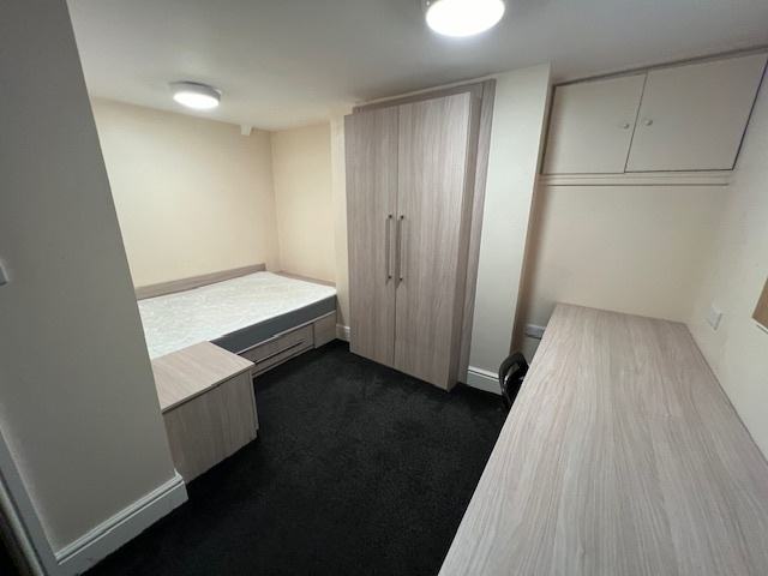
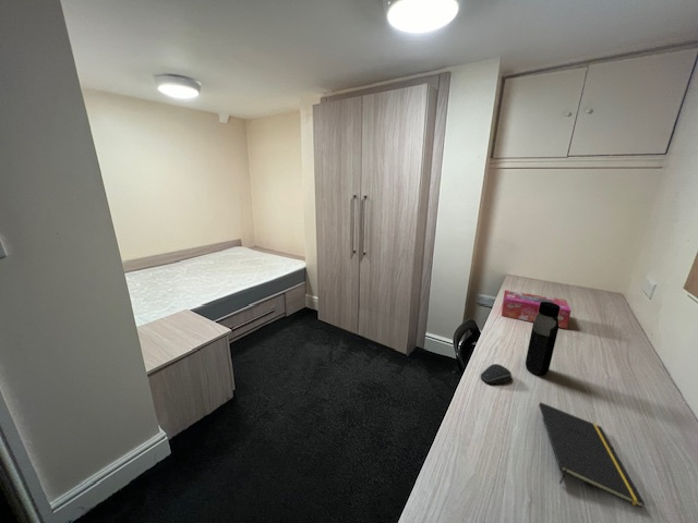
+ tissue box [501,289,573,330]
+ computer mouse [480,363,513,385]
+ water bottle [525,302,561,376]
+ notepad [538,401,646,509]
